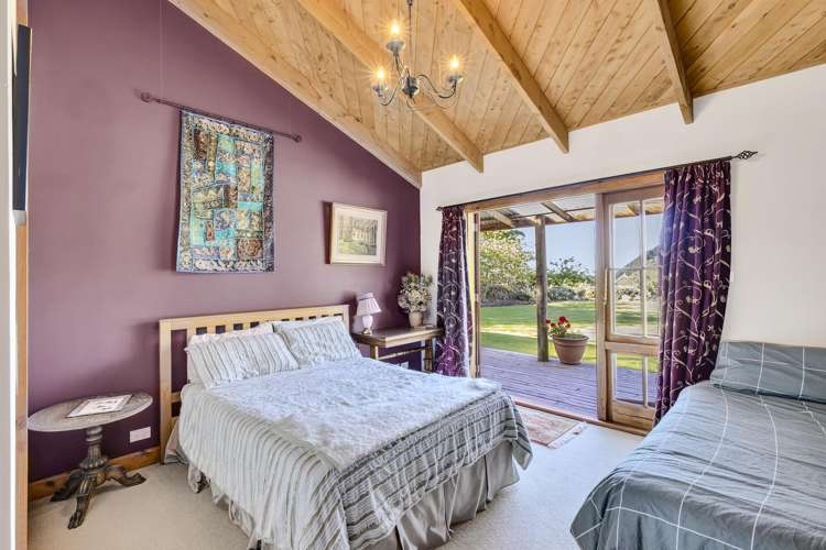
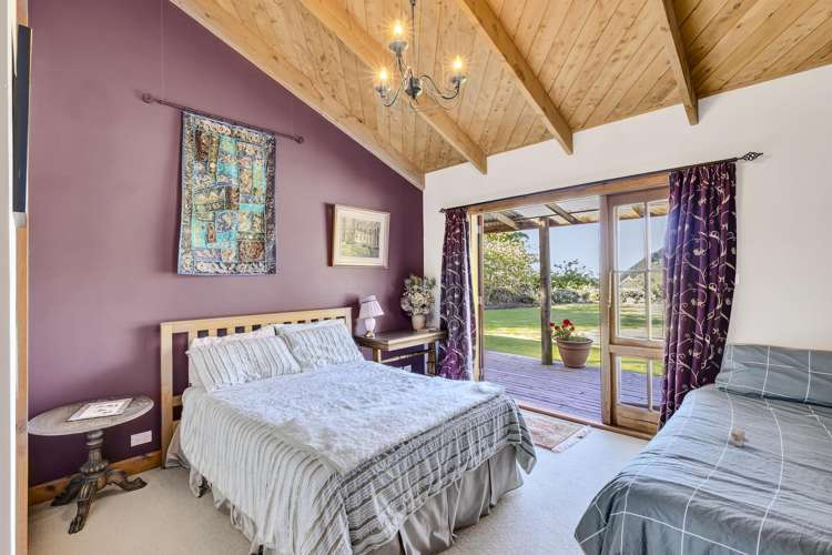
+ teddy bear [730,427,750,448]
